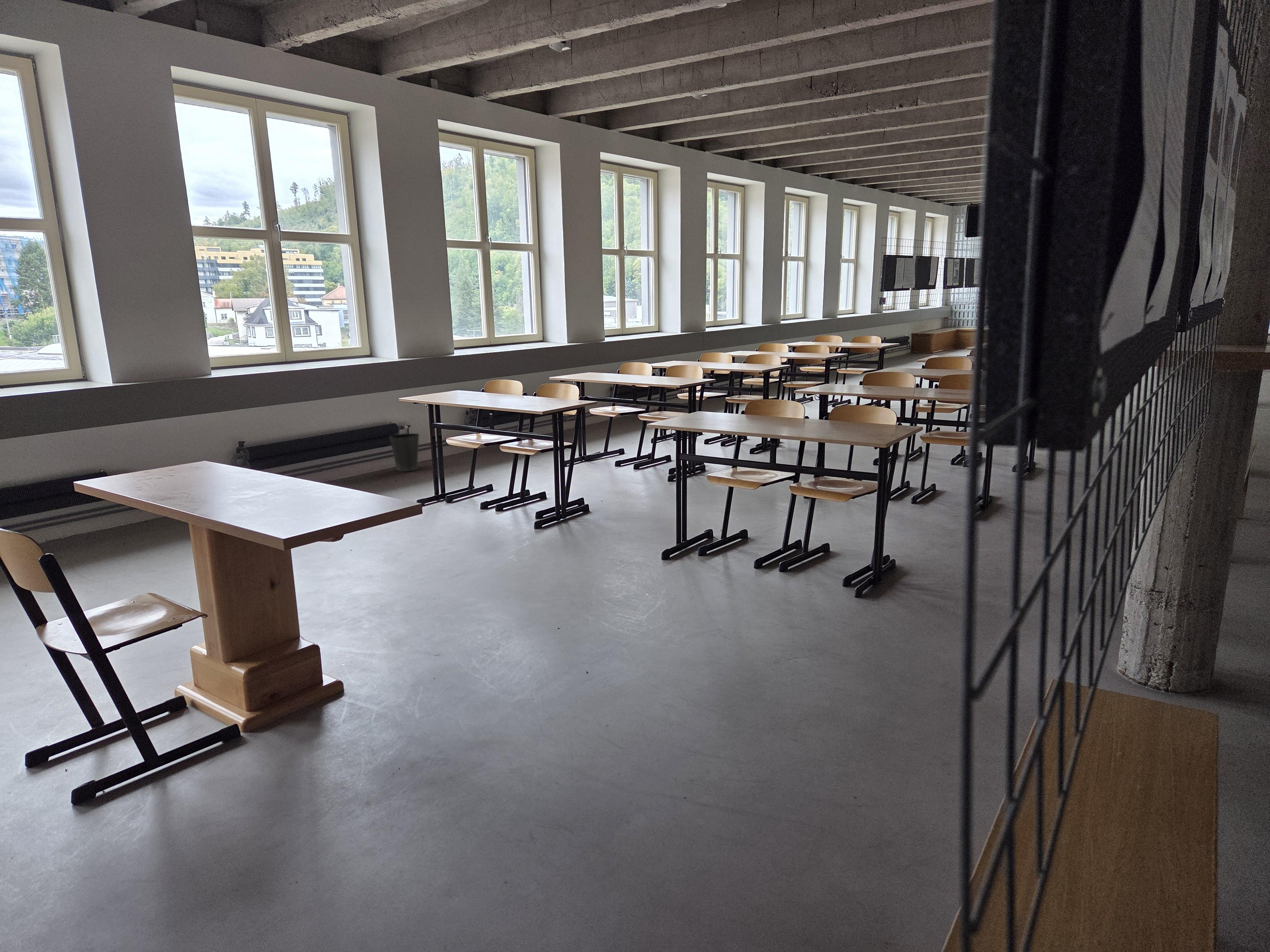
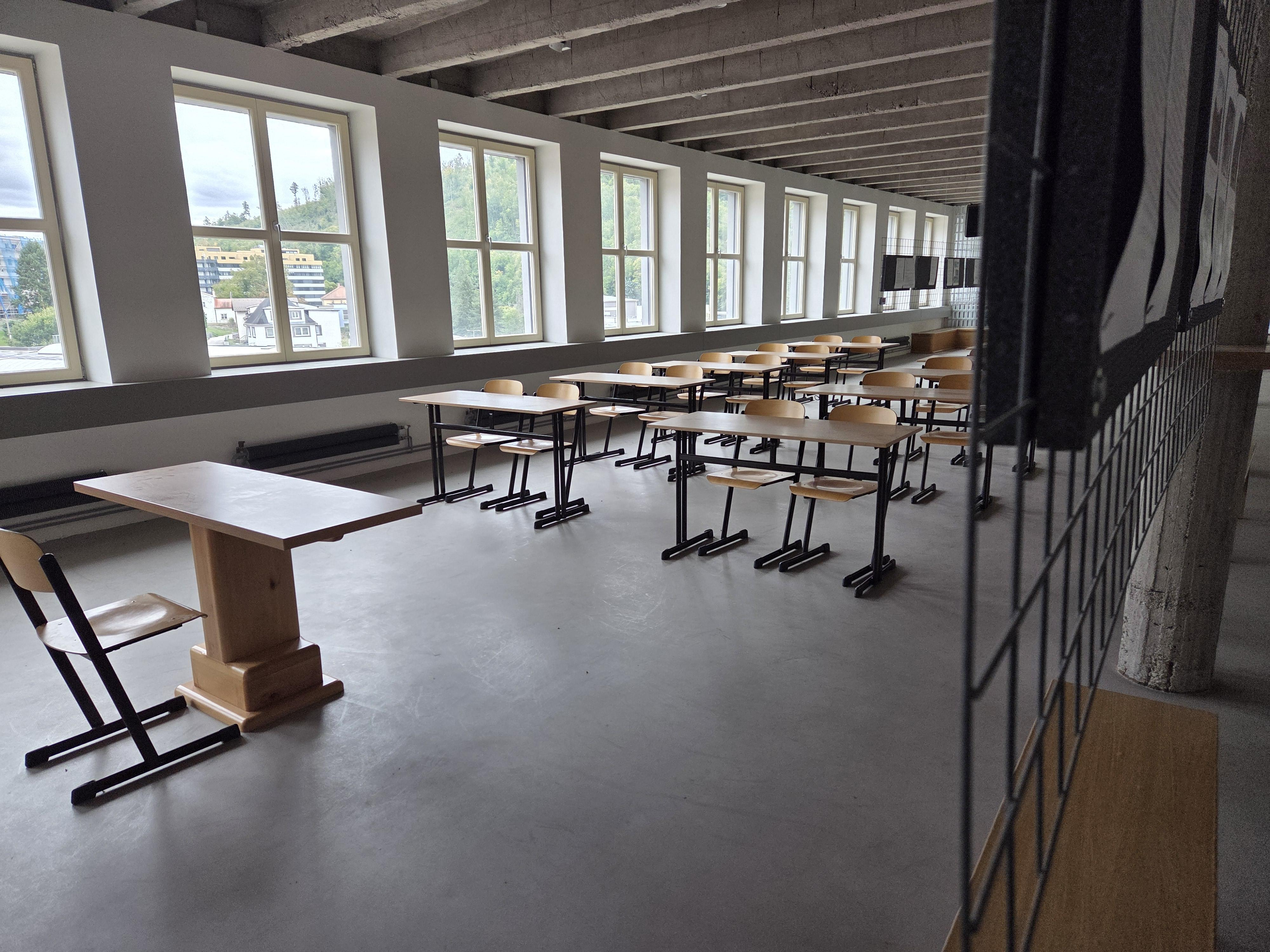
- waste basket [389,433,420,472]
